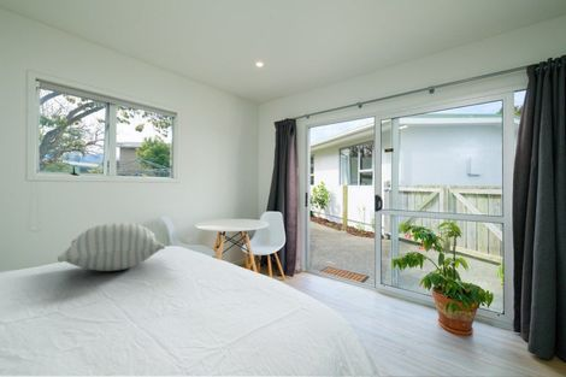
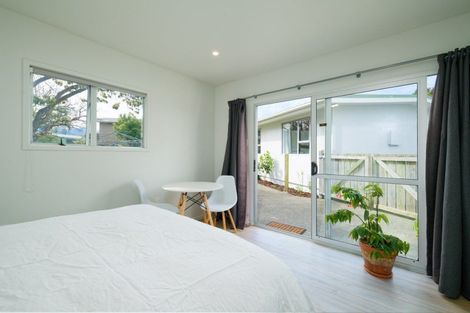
- pillow [57,222,166,272]
